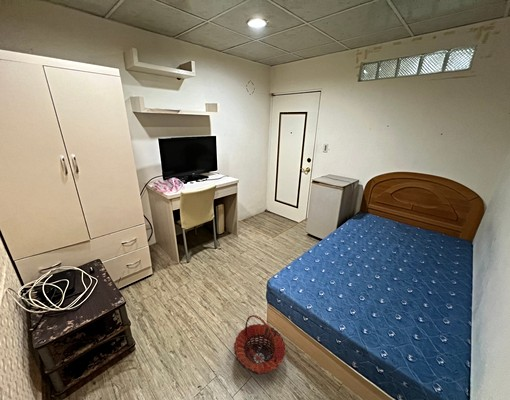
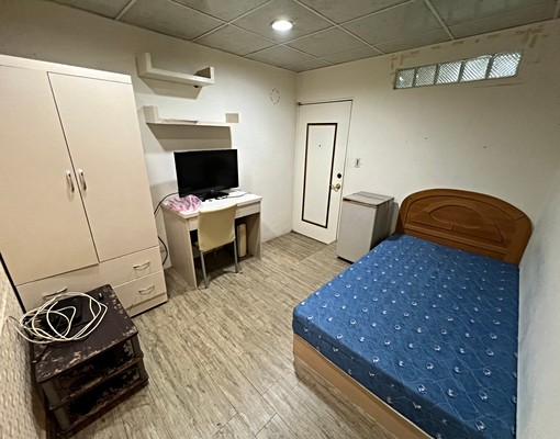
- basket [233,314,286,375]
